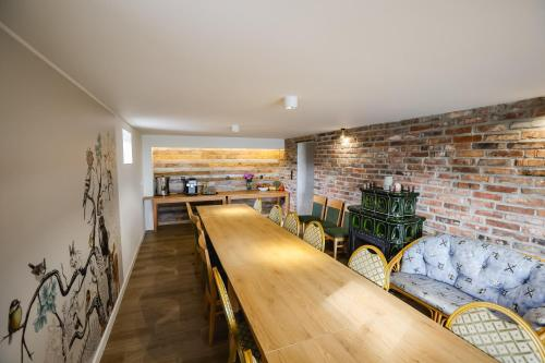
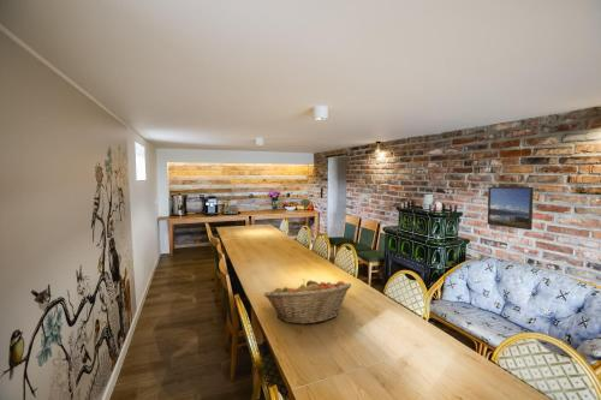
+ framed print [487,186,535,231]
+ fruit basket [263,277,352,326]
